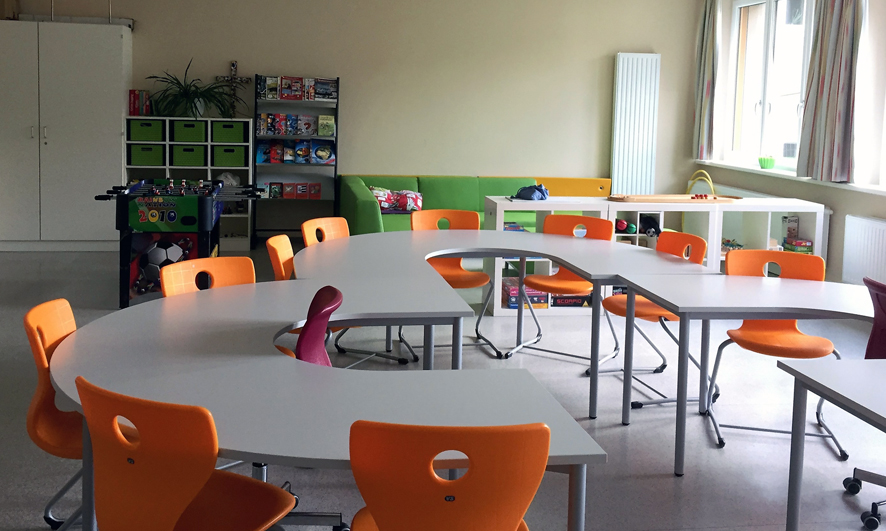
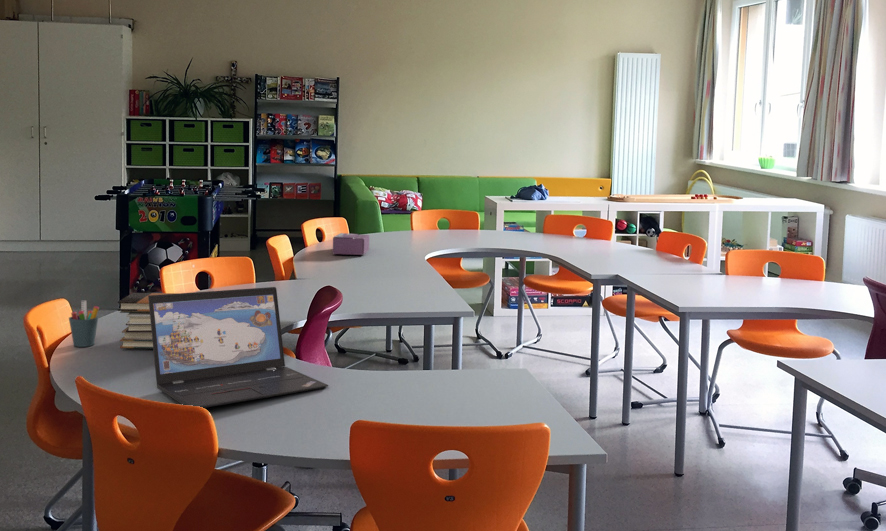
+ tissue box [332,232,370,256]
+ book stack [117,292,179,349]
+ laptop [148,286,329,409]
+ pen holder [68,300,100,348]
